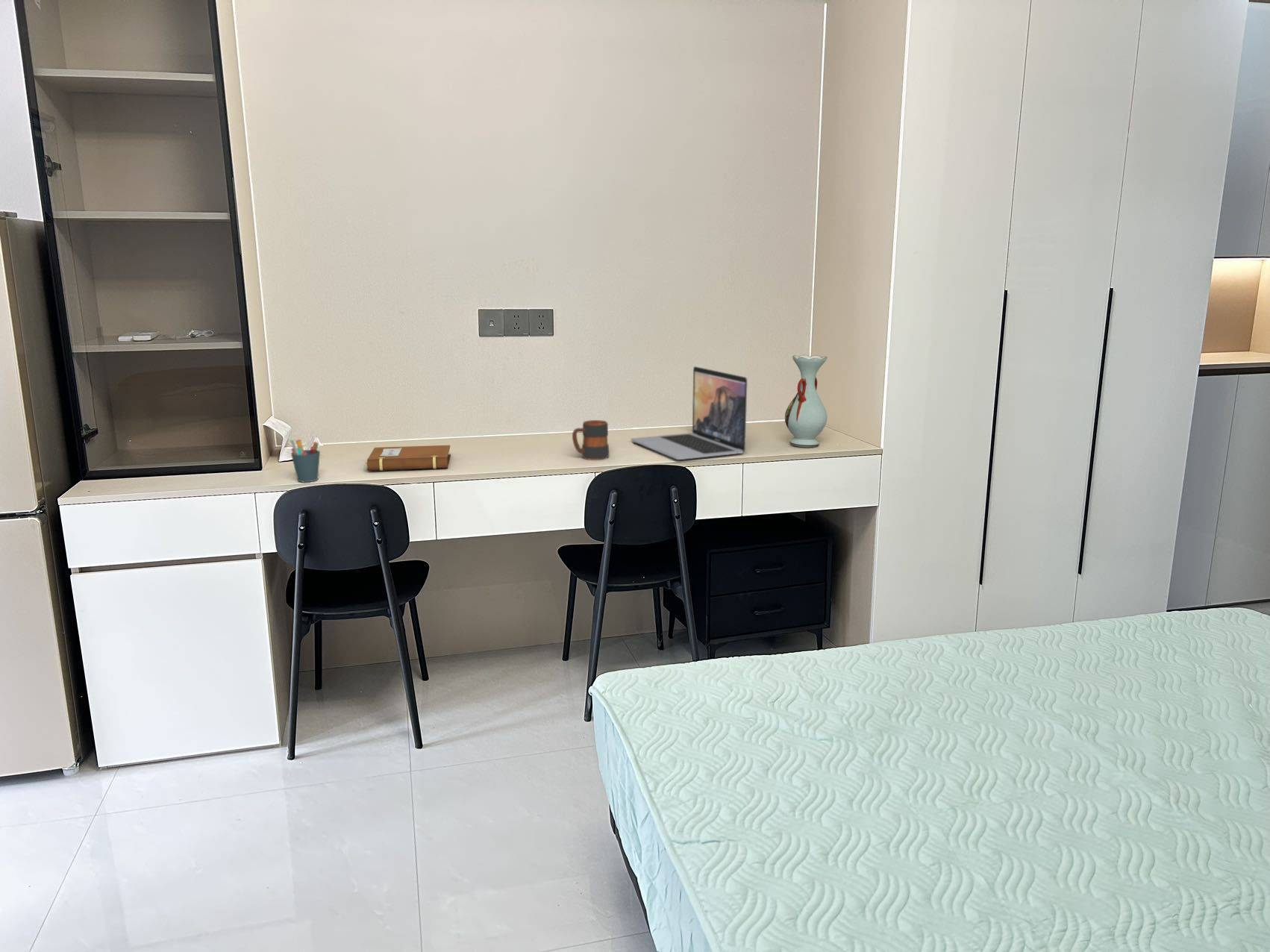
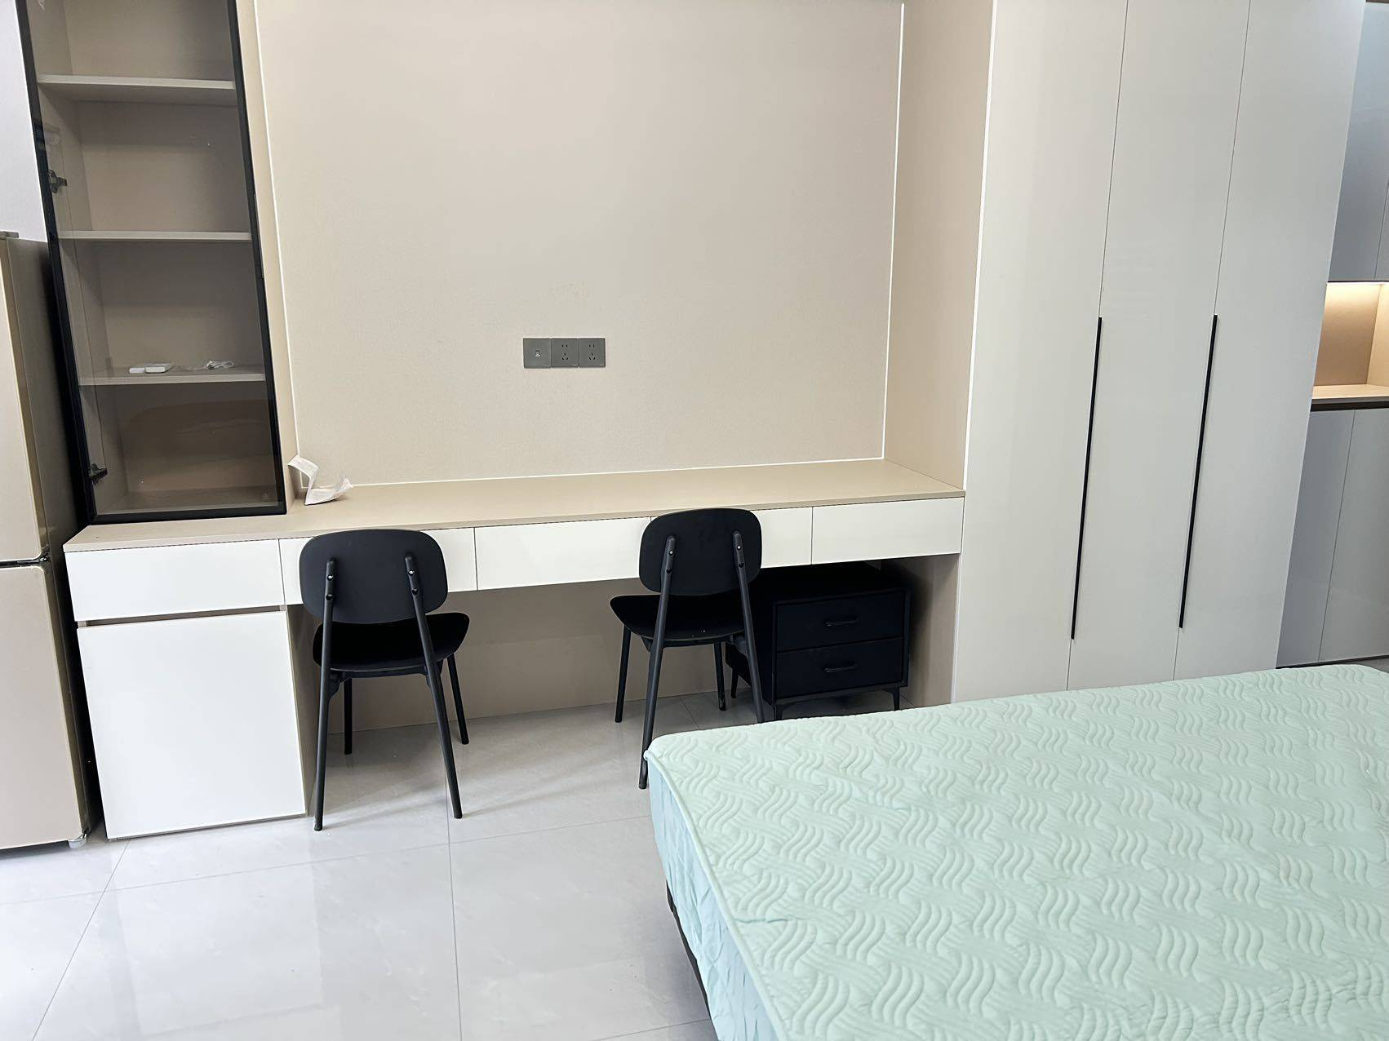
- vase [784,354,828,448]
- mug [572,419,610,461]
- pen holder [290,439,321,483]
- notebook [363,445,451,472]
- laptop [631,366,748,460]
